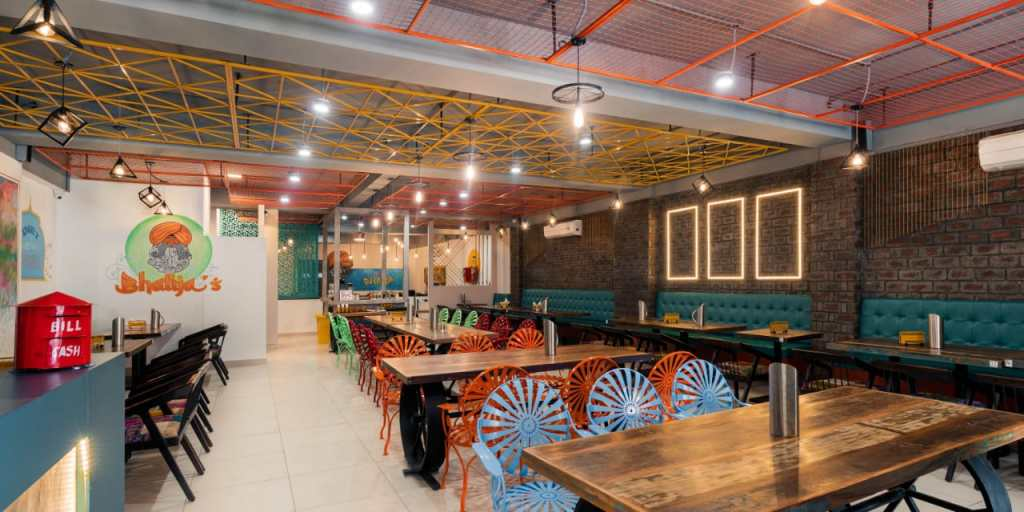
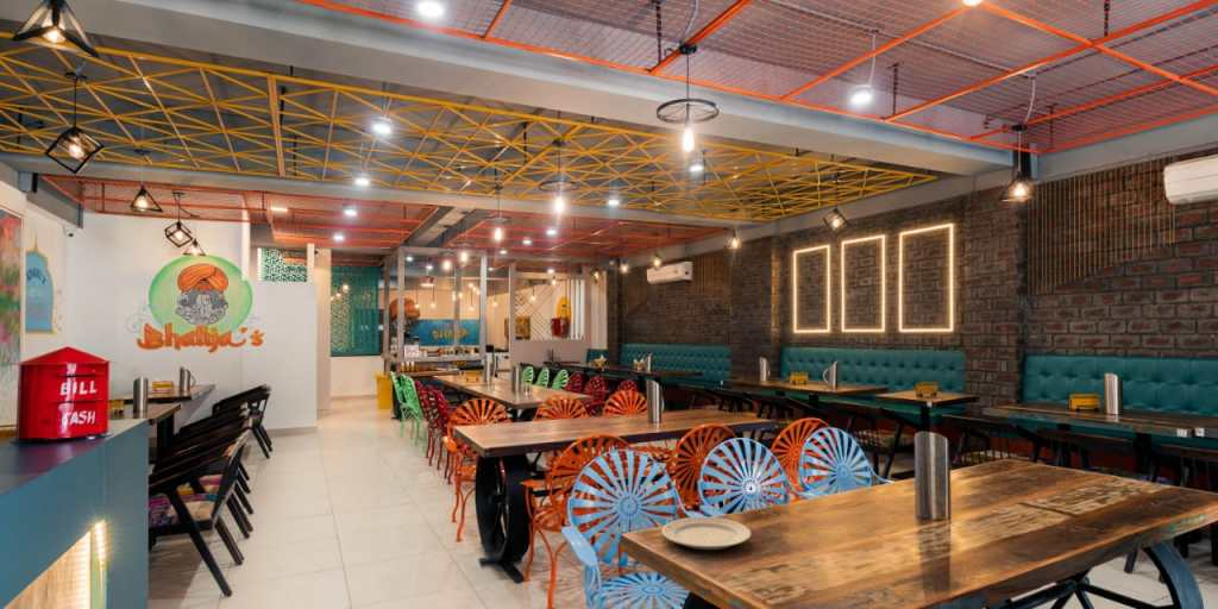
+ chinaware [660,516,752,551]
